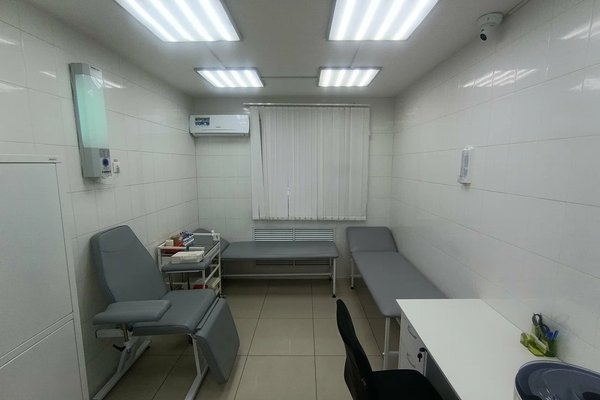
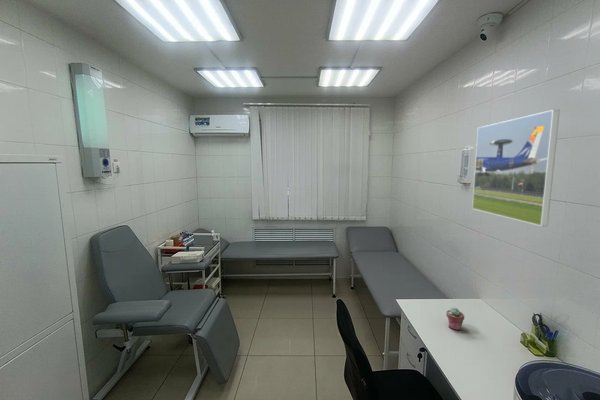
+ potted succulent [445,306,465,331]
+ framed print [471,109,561,227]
